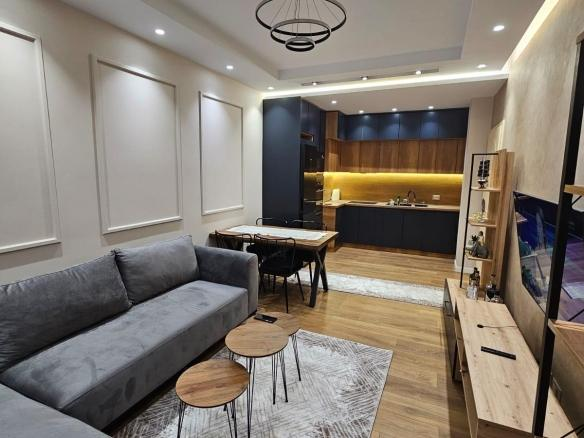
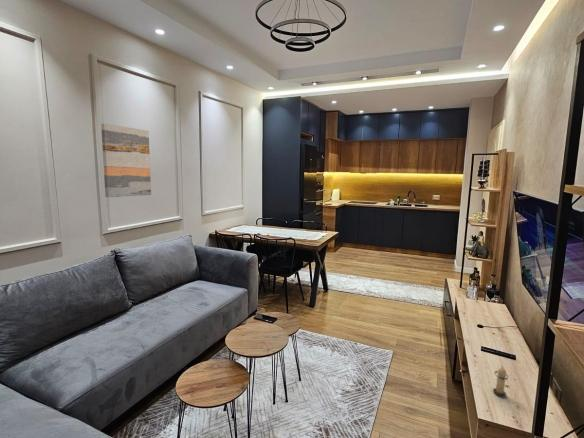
+ wall art [100,123,152,198]
+ candle [492,365,510,397]
